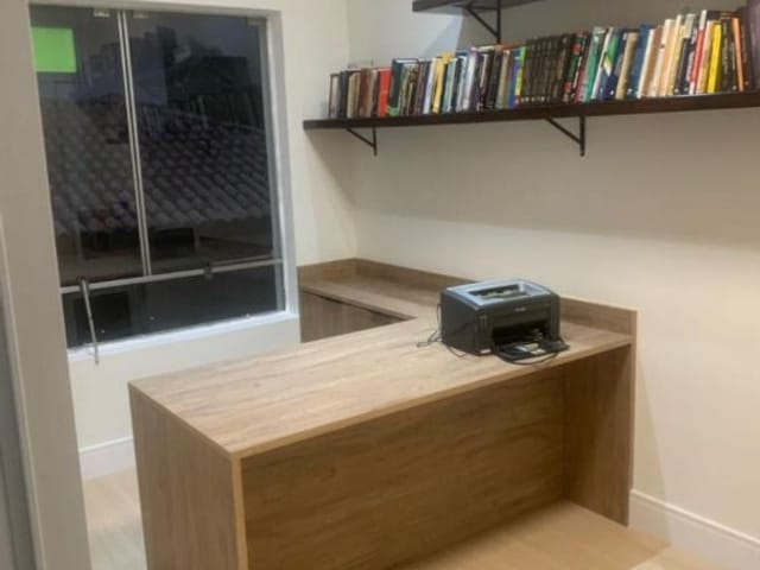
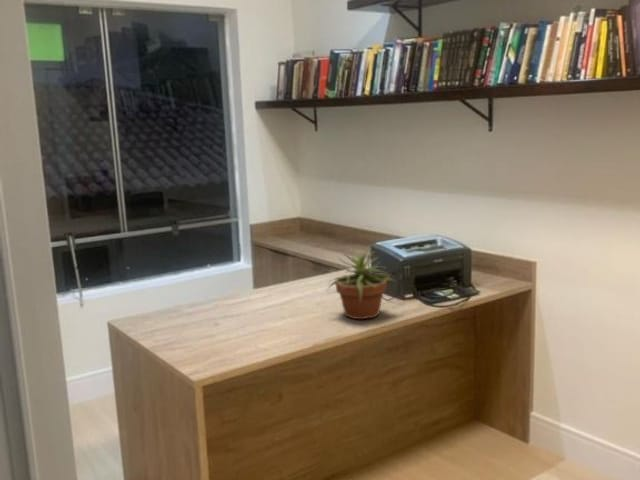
+ potted plant [325,250,397,320]
